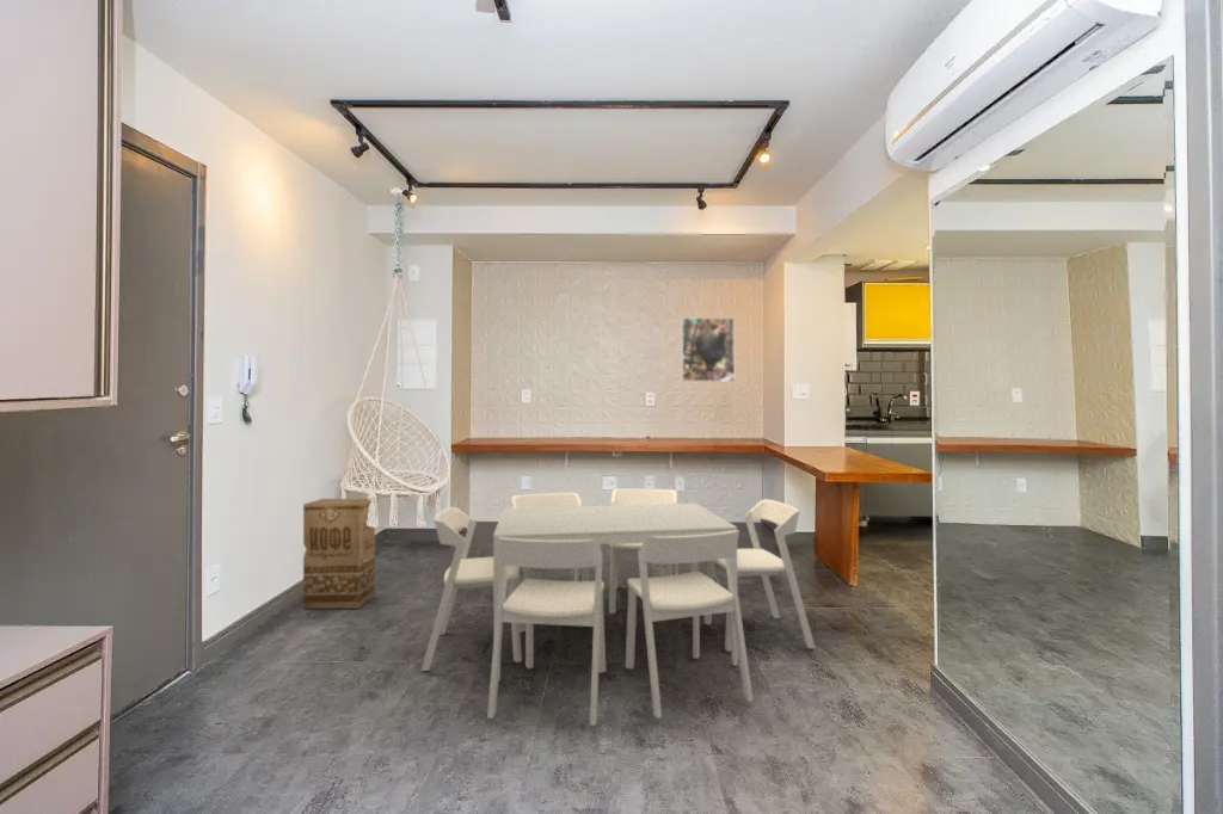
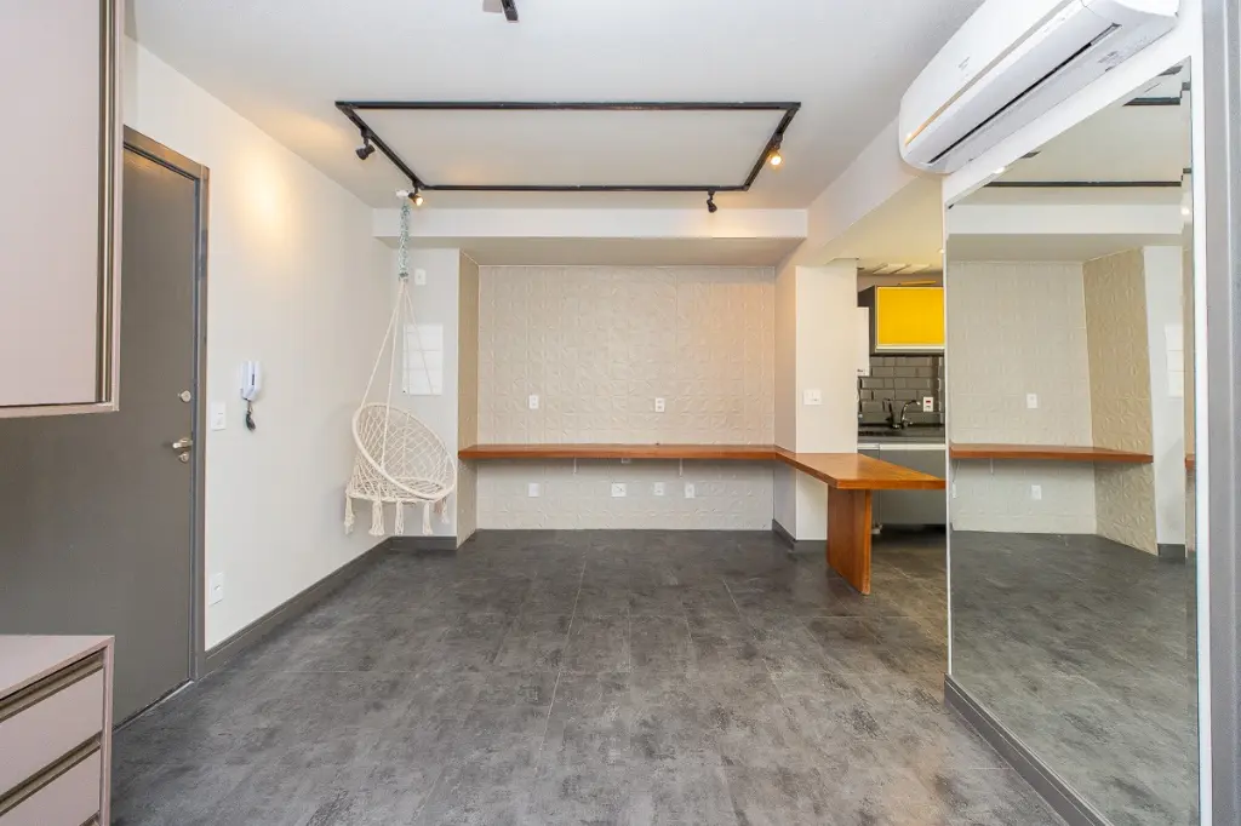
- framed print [681,316,736,383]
- cardboard box [302,498,376,610]
- dining set [420,488,816,727]
